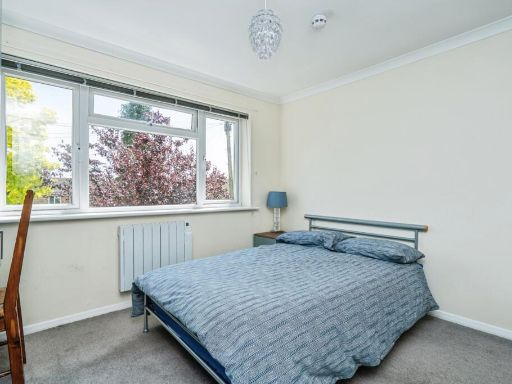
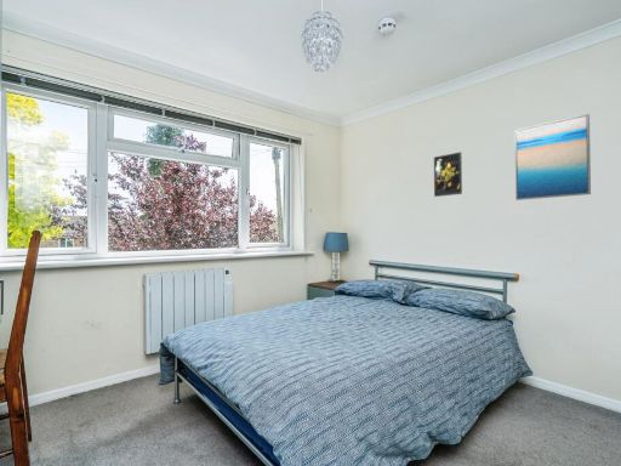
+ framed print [433,150,463,198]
+ wall art [514,113,592,201]
